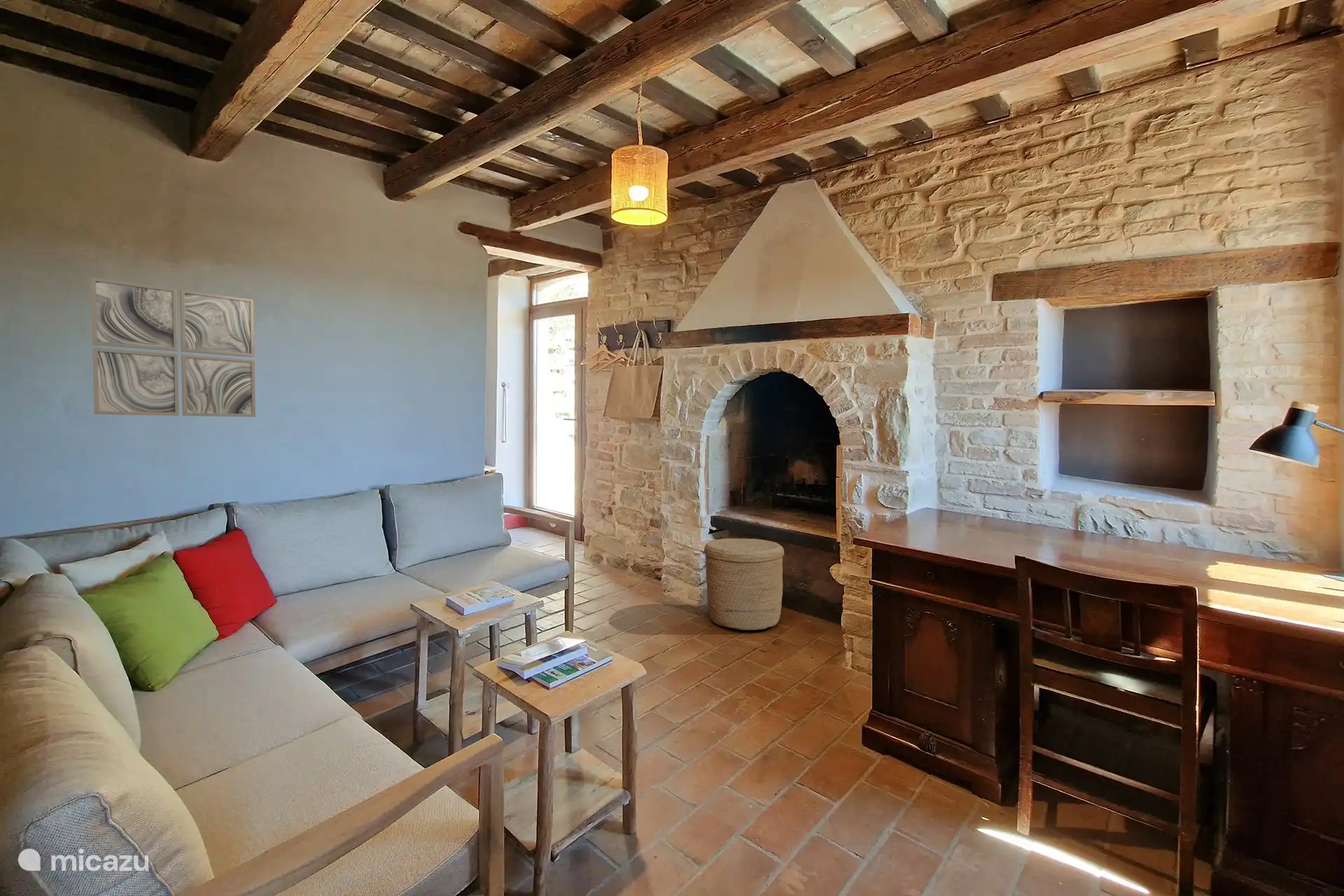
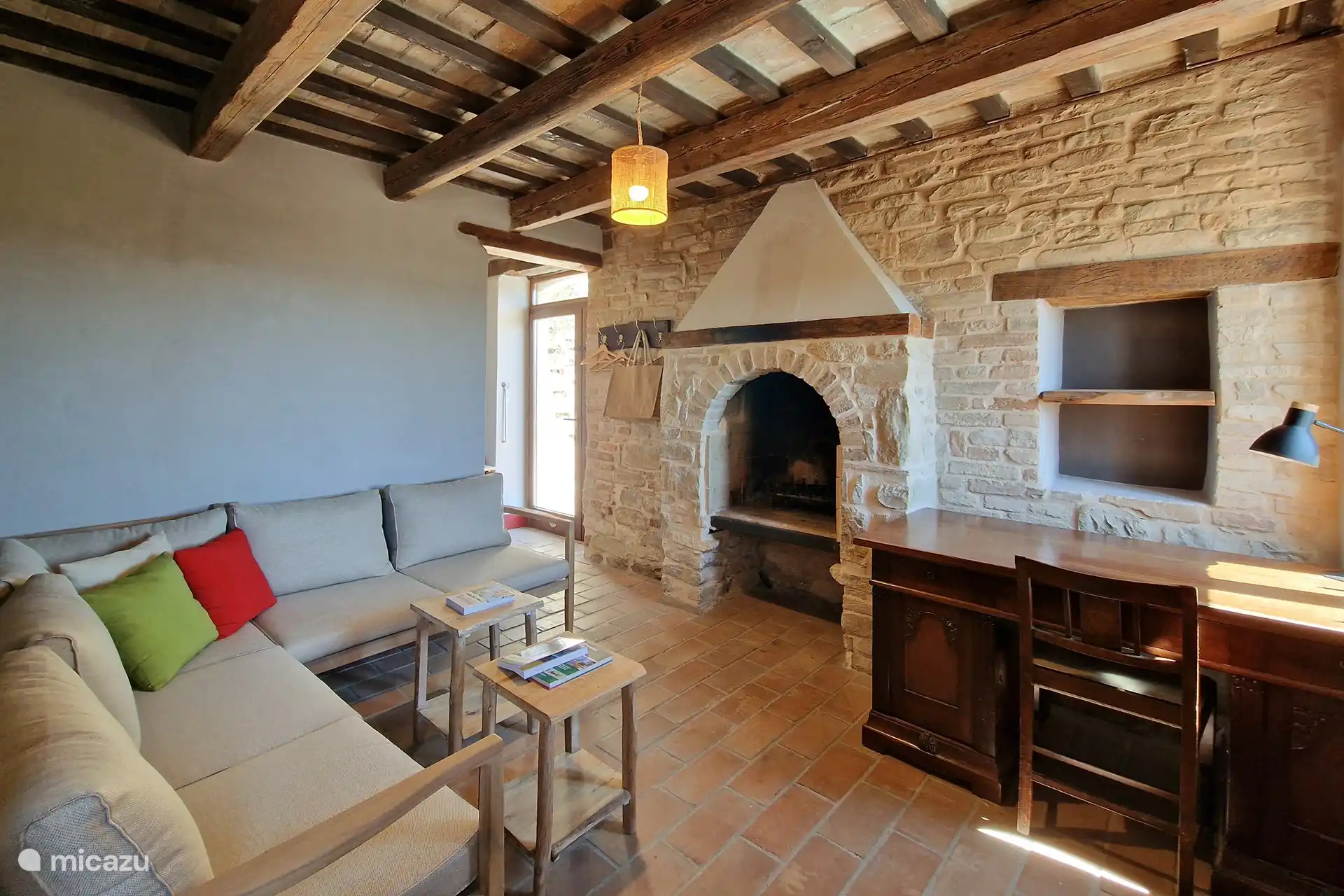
- basket [703,538,785,631]
- wall art [90,276,256,418]
